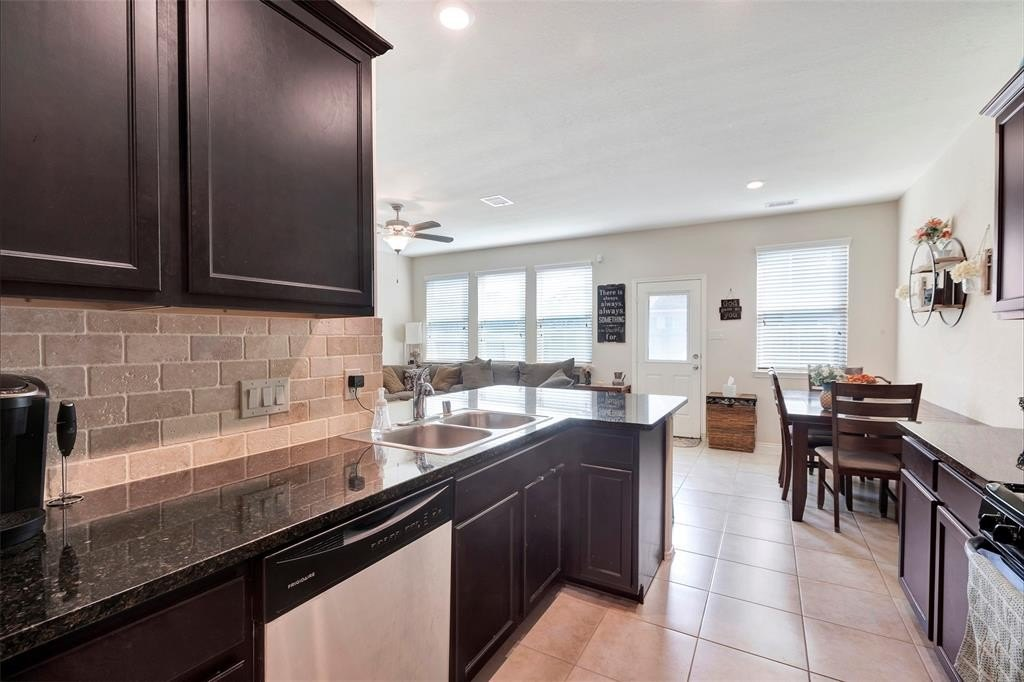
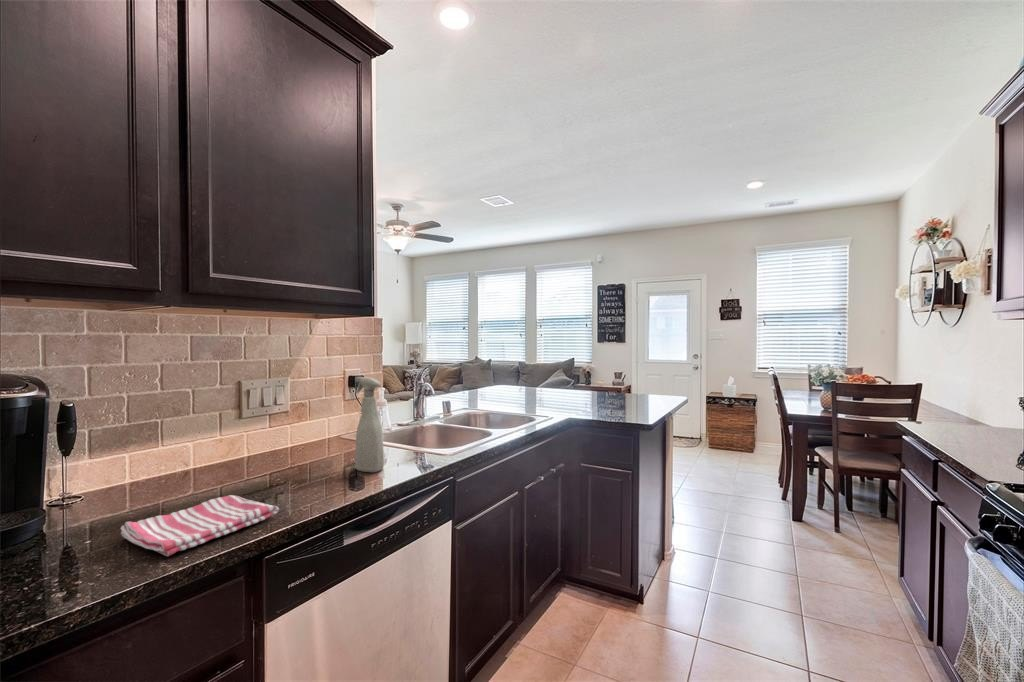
+ dish towel [120,494,280,557]
+ spray bottle [354,376,385,473]
